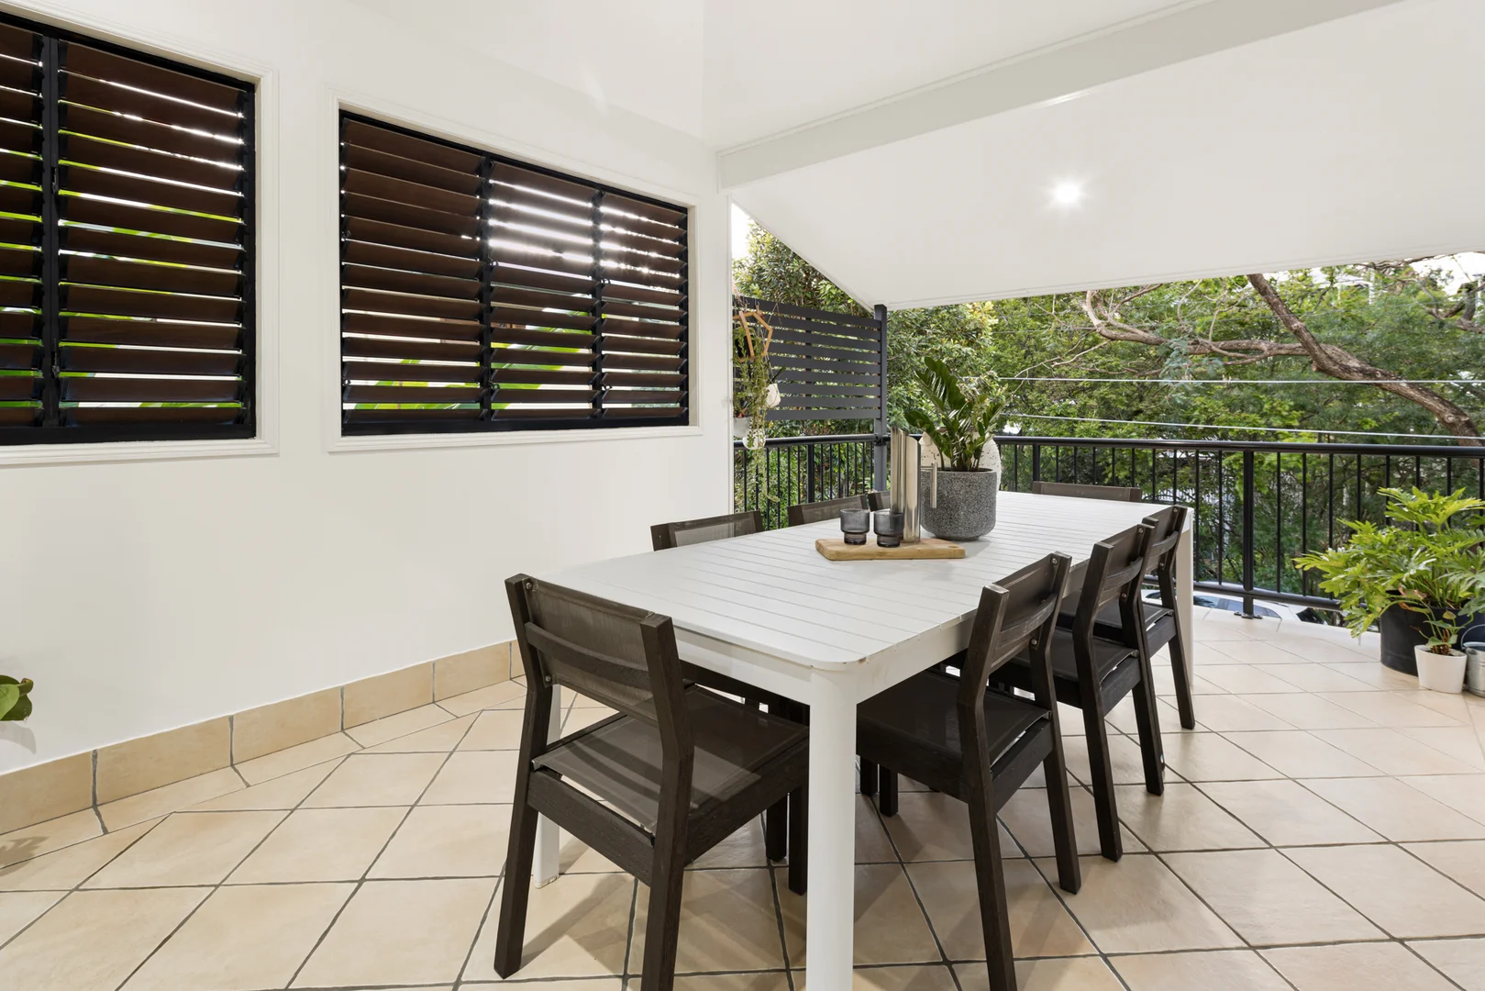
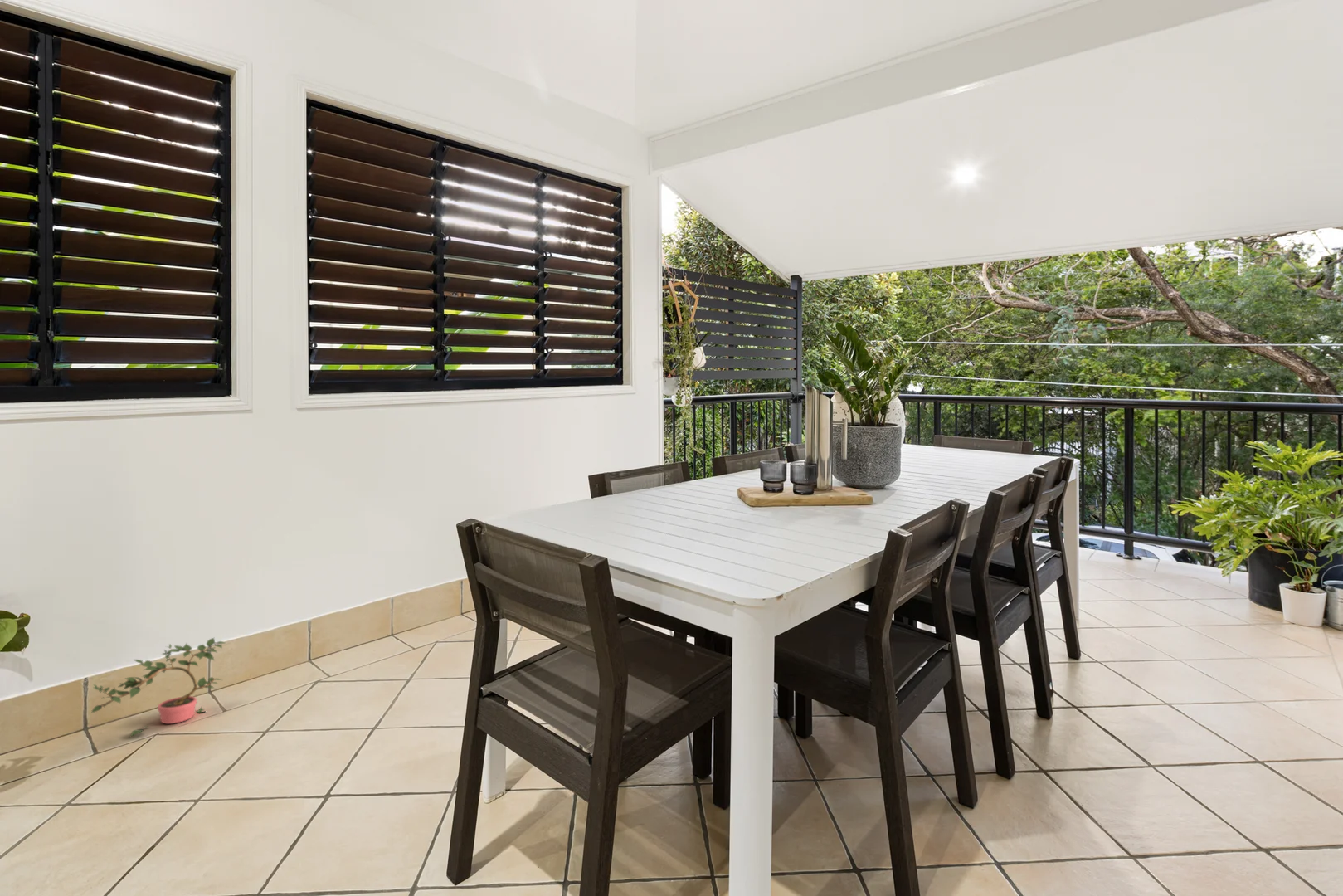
+ potted plant [91,637,226,738]
